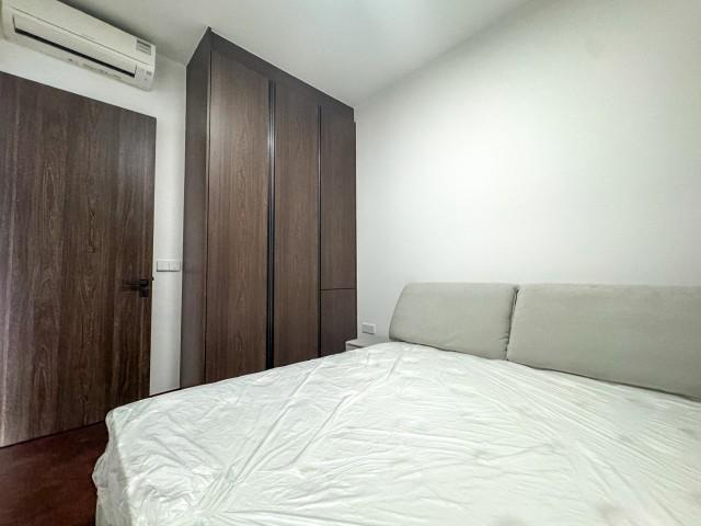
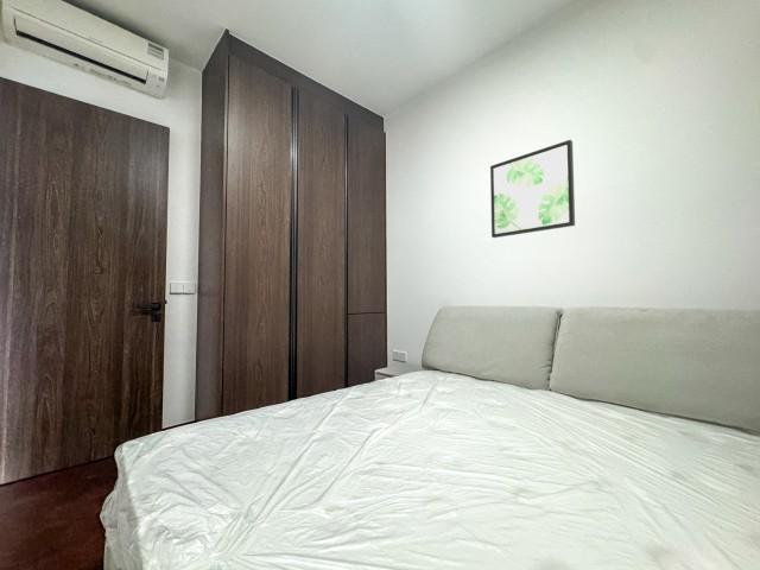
+ wall art [489,139,576,239]
